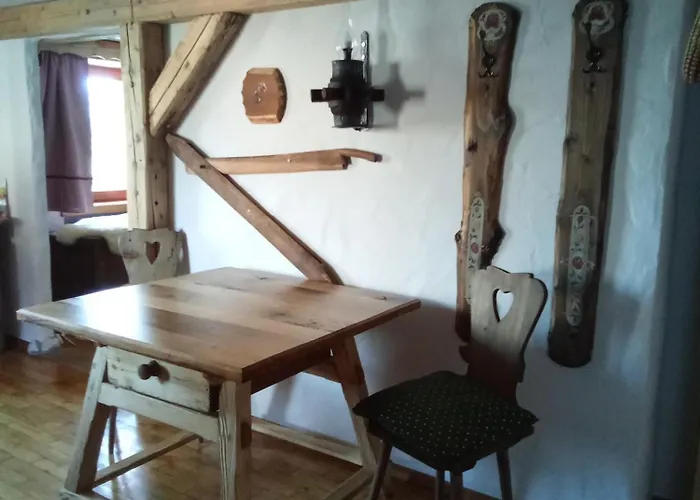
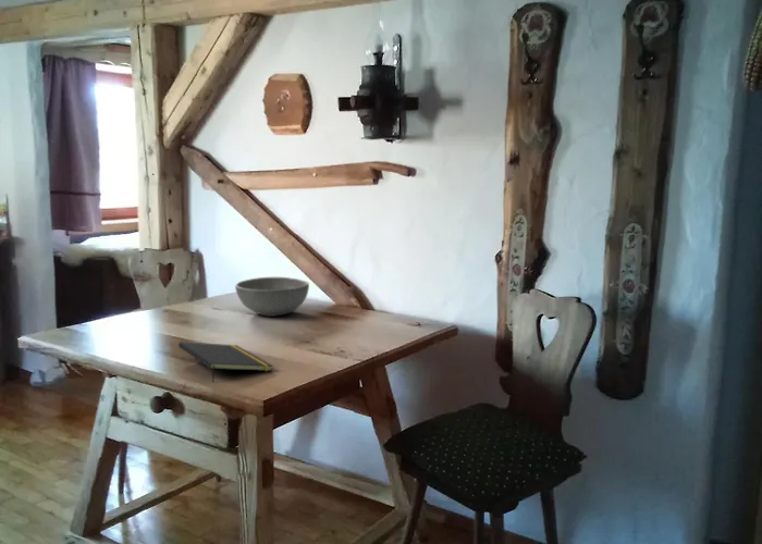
+ bowl [234,276,310,318]
+ notepad [177,341,274,383]
